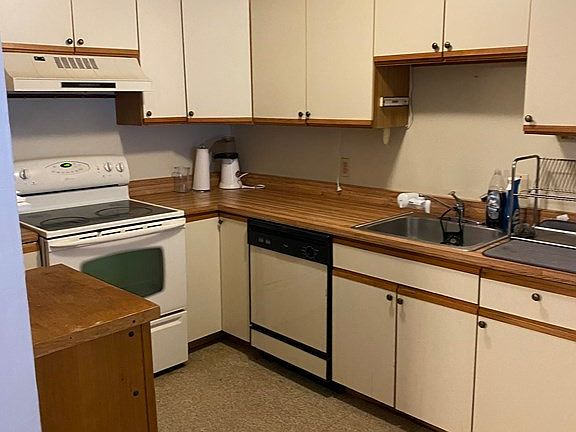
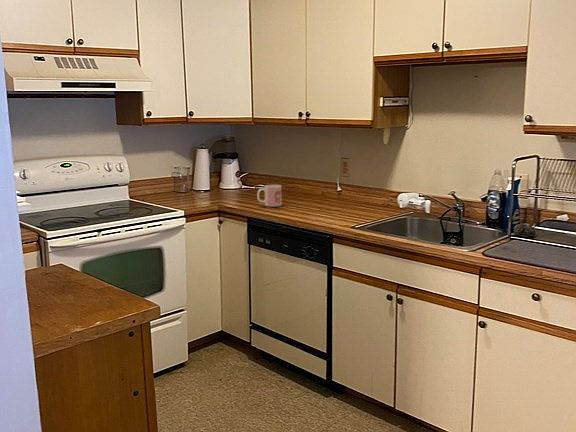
+ mug [256,184,282,207]
